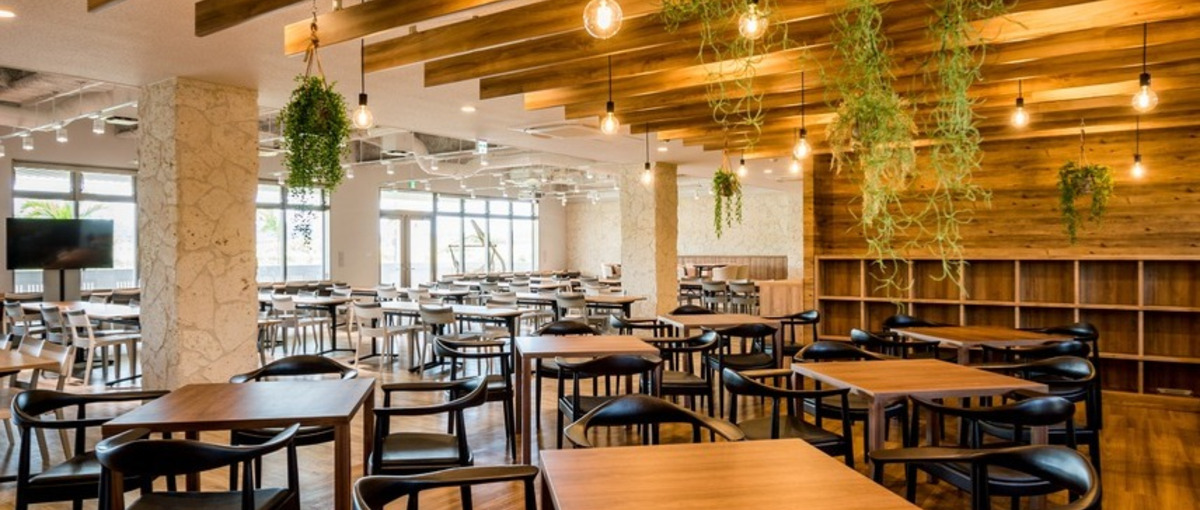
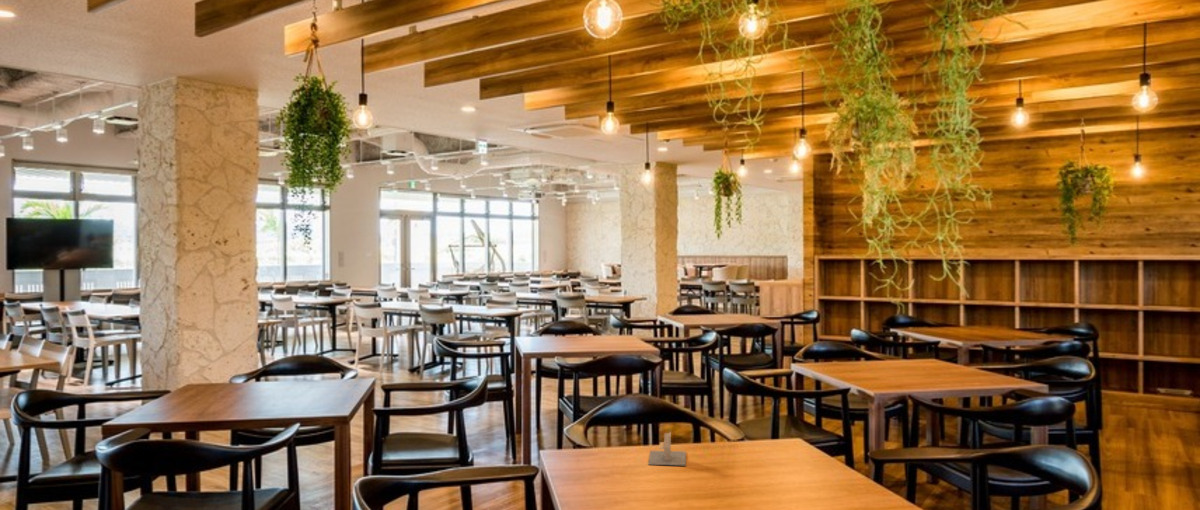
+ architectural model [647,431,687,466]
